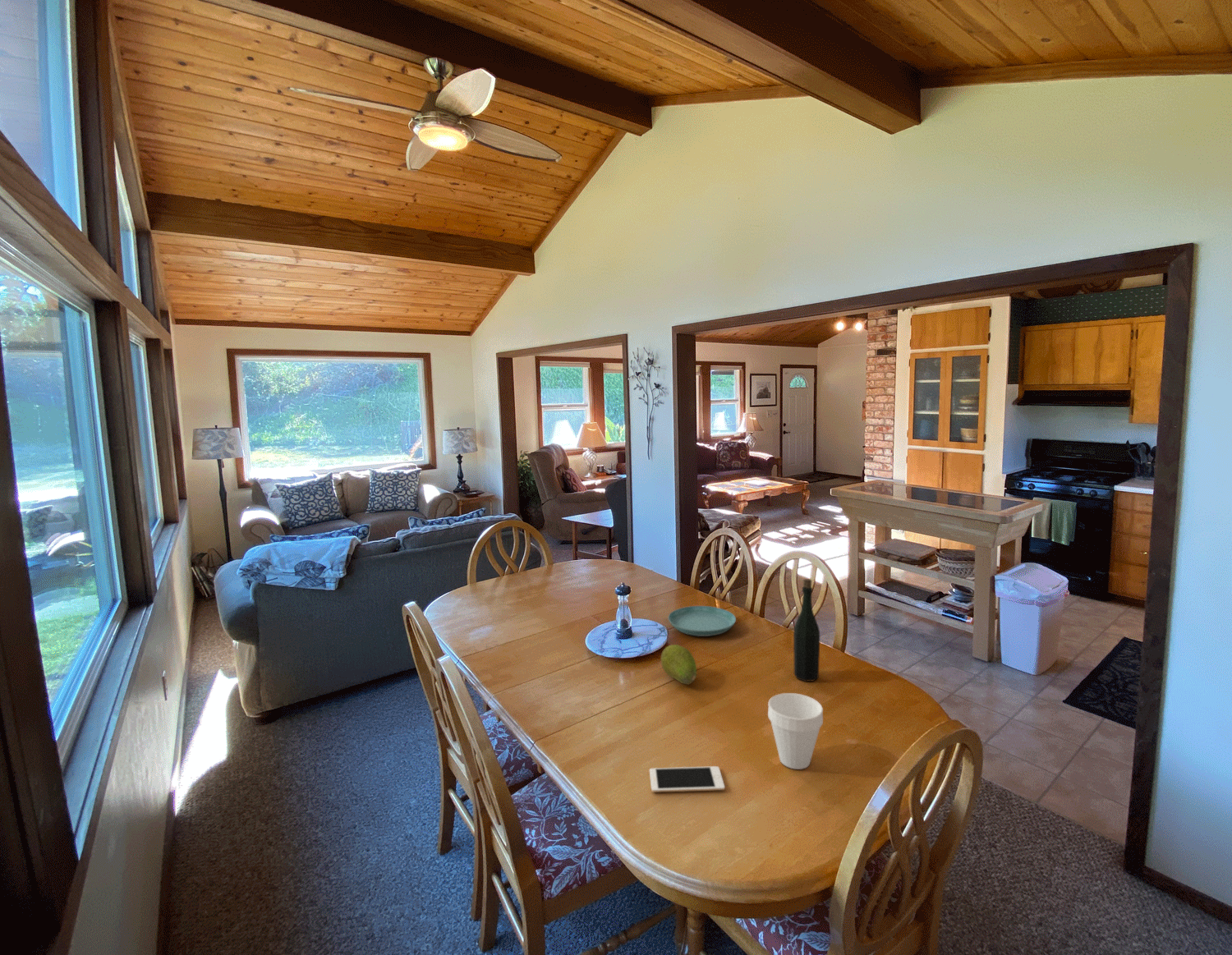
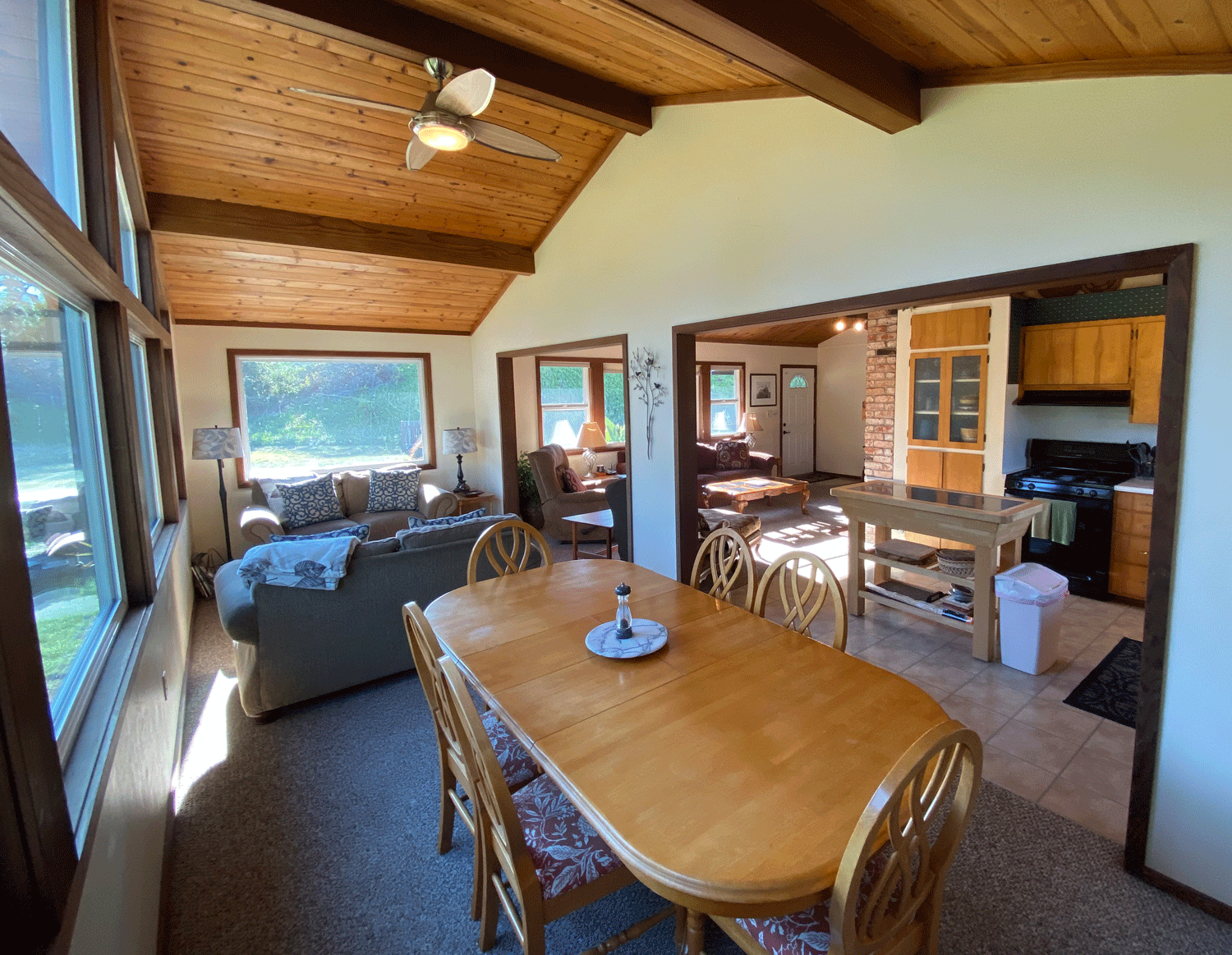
- fruit [660,644,697,685]
- bottle [793,578,821,682]
- cell phone [649,765,725,793]
- cup [767,692,824,770]
- saucer [668,605,737,637]
